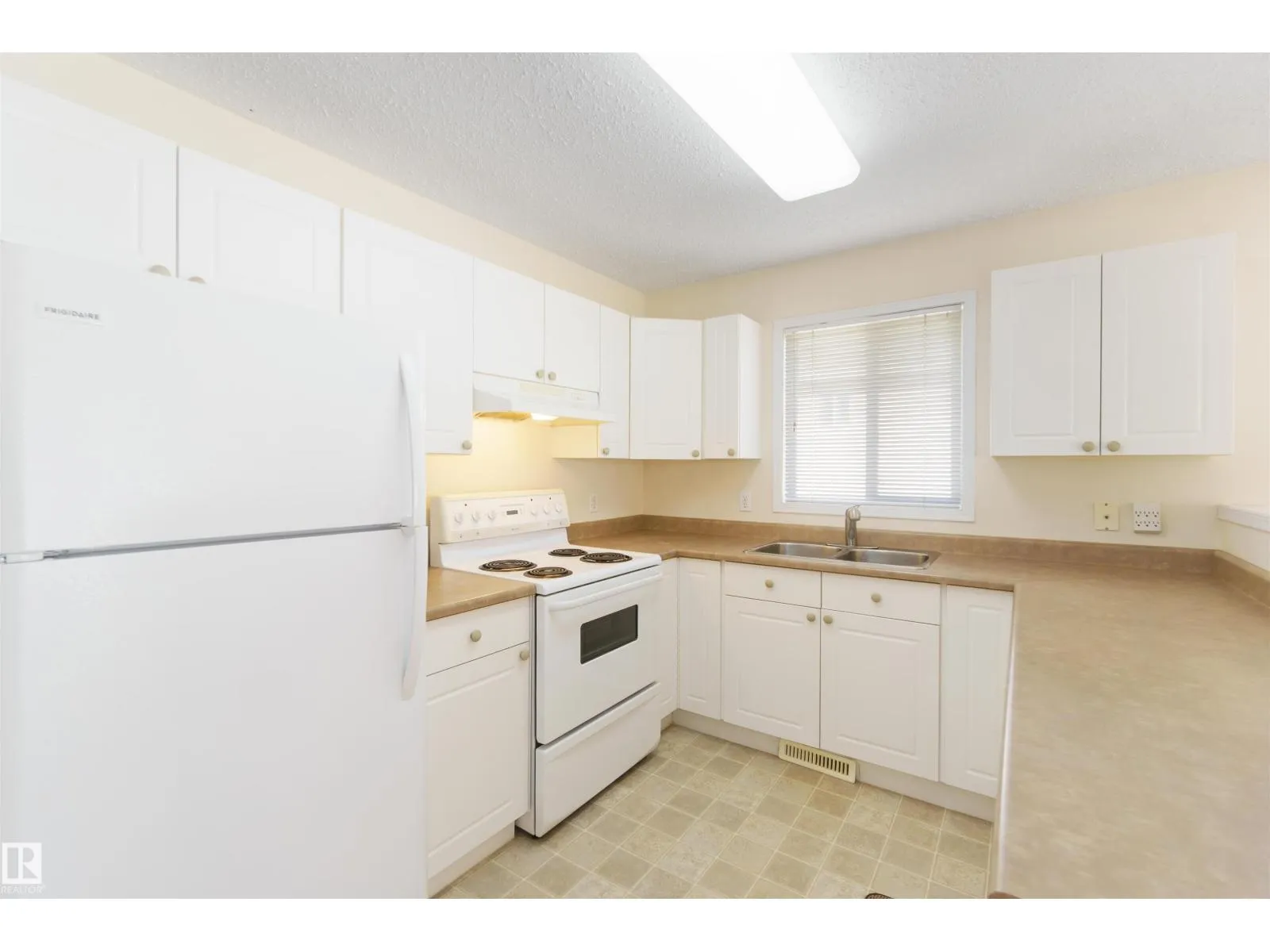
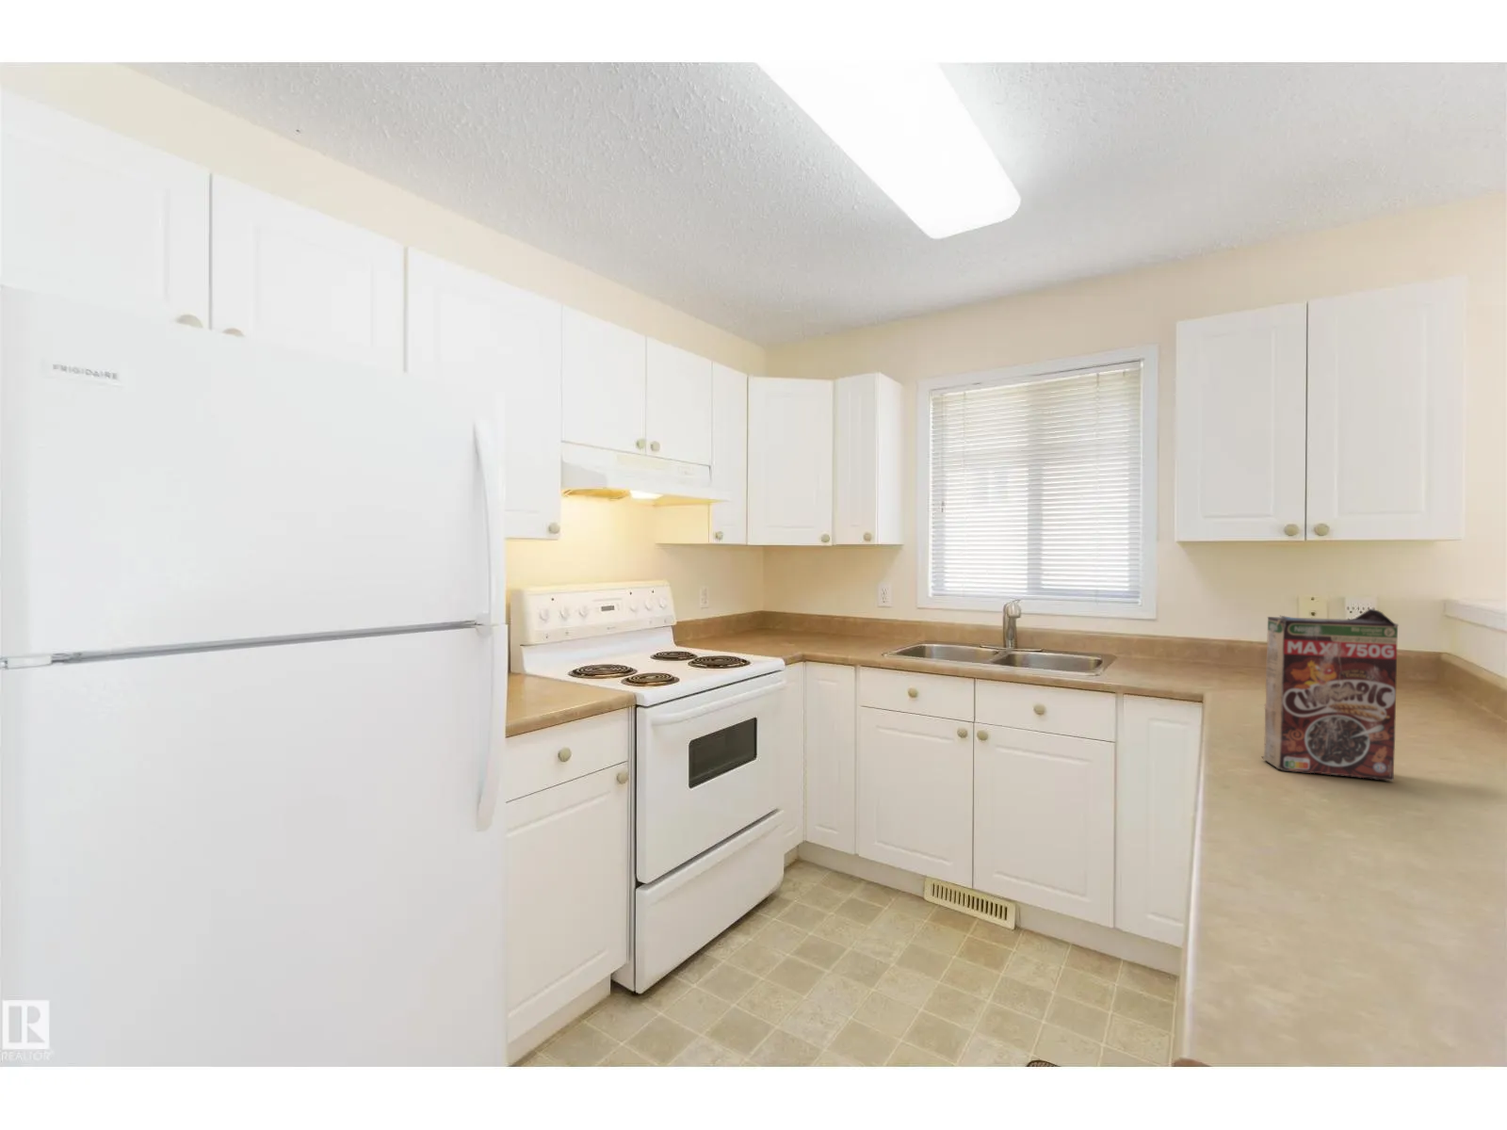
+ cereal box [1260,608,1400,781]
